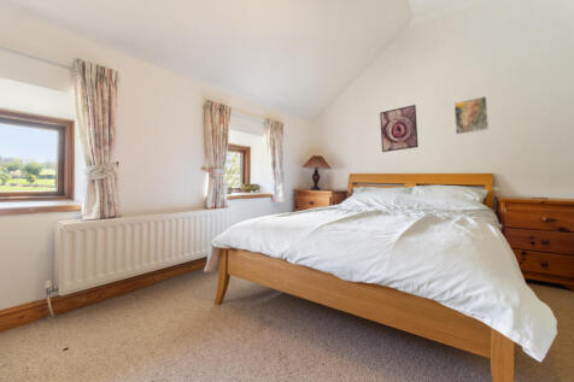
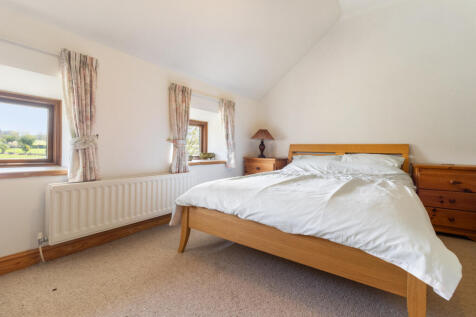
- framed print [453,95,490,136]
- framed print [379,104,420,153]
